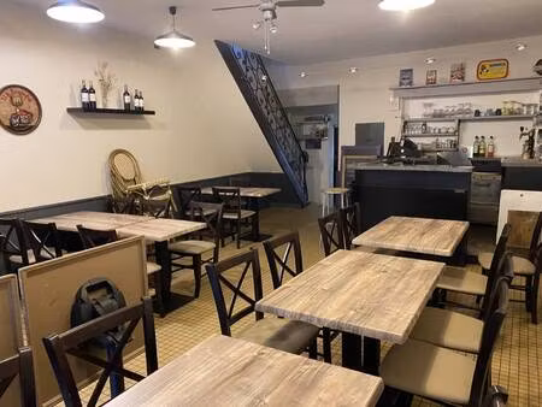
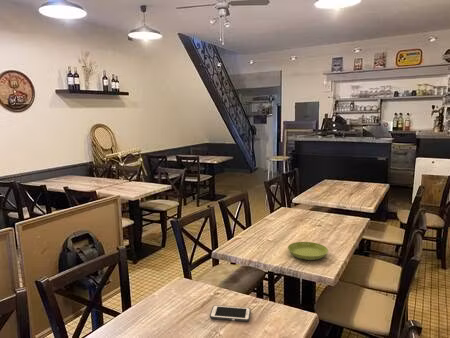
+ cell phone [209,304,251,322]
+ saucer [287,241,329,261]
